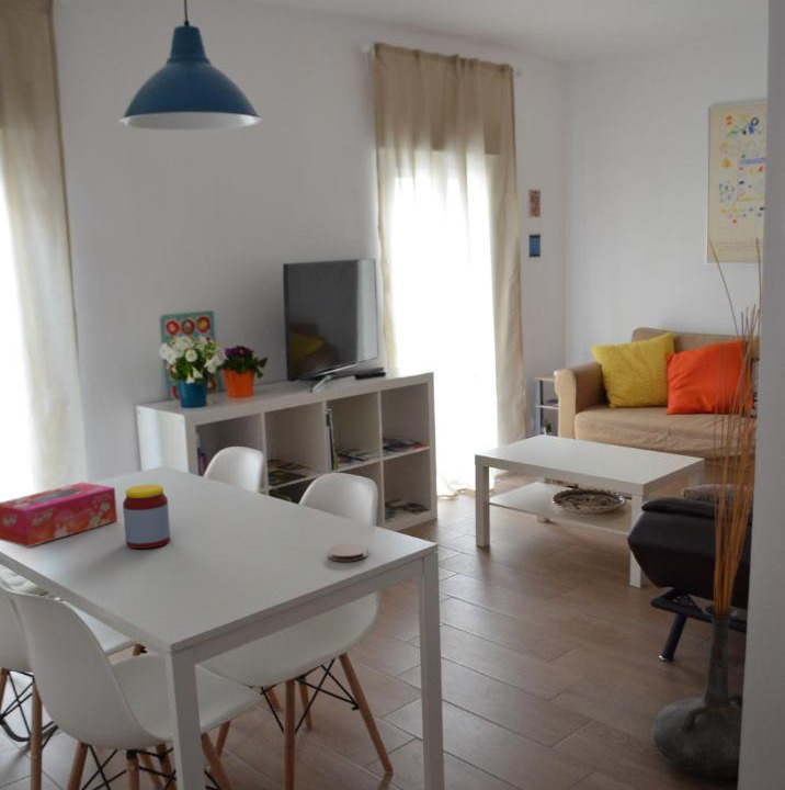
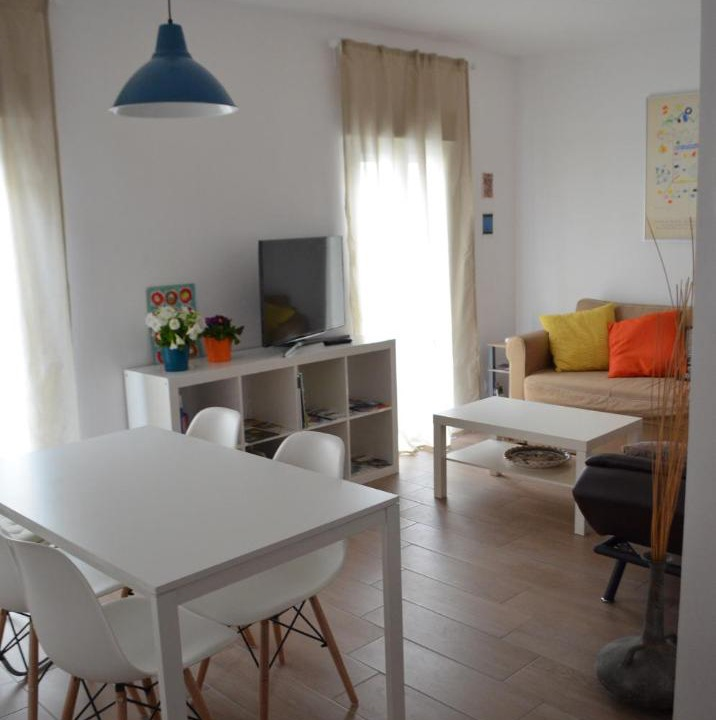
- tissue box [0,482,118,549]
- coaster [327,543,368,563]
- jar [122,484,171,550]
